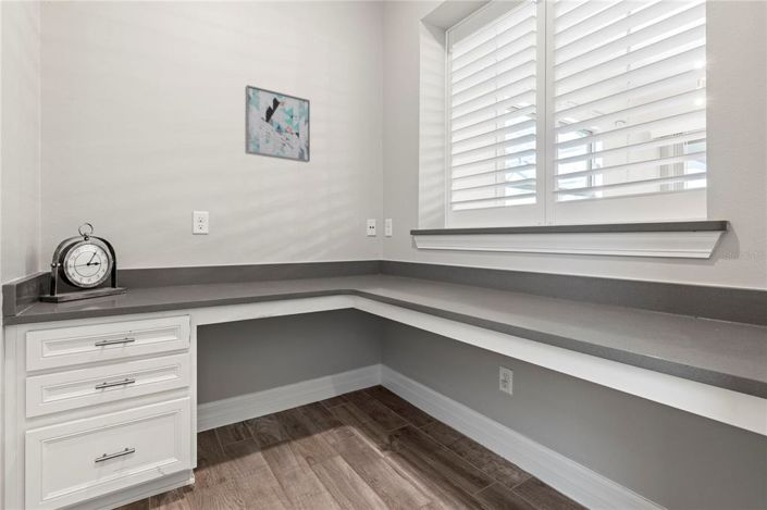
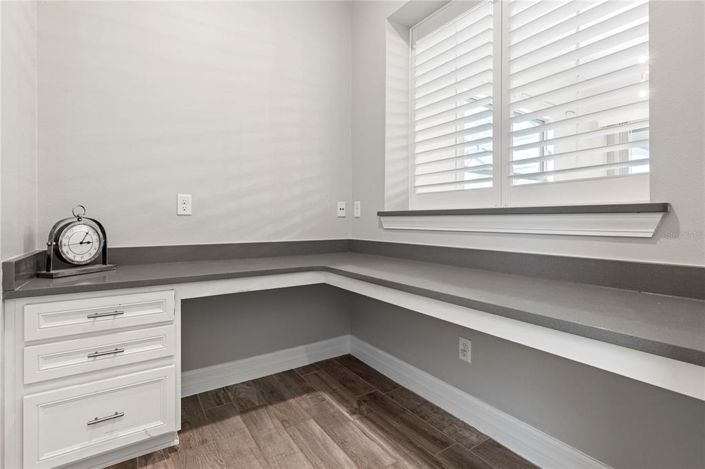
- wall art [244,84,311,164]
